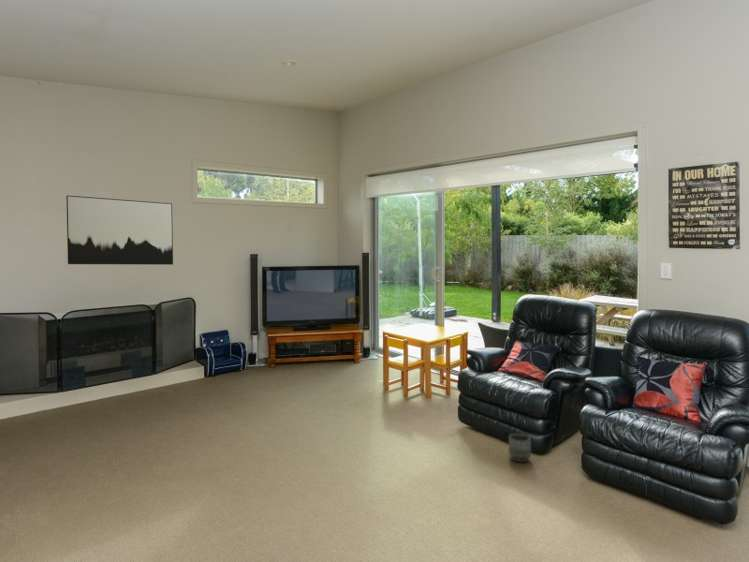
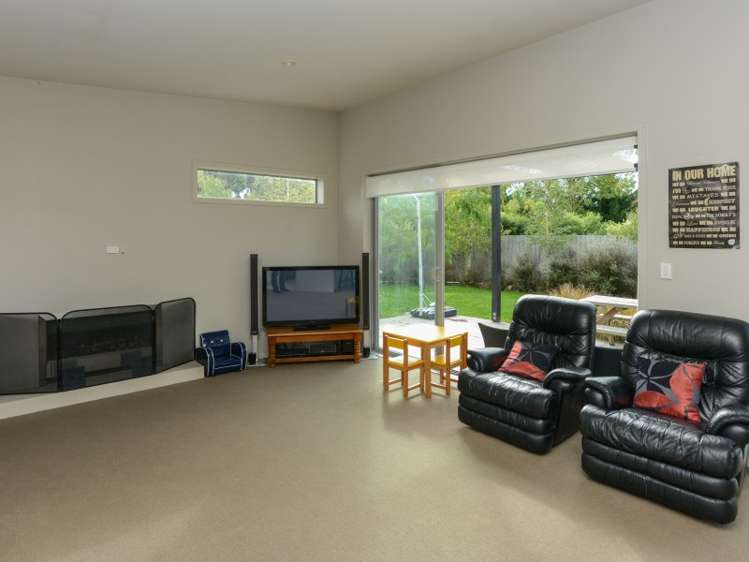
- planter [508,433,532,463]
- wall art [65,194,174,266]
